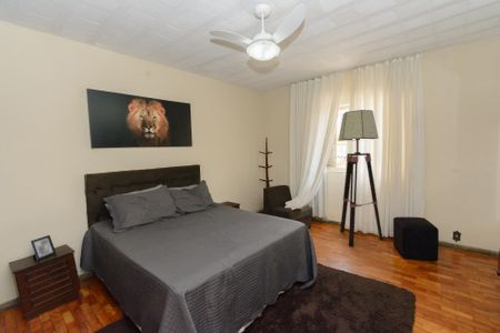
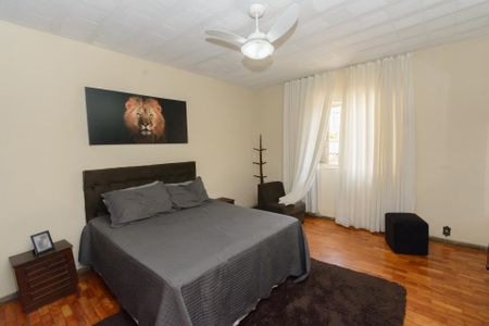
- floor lamp [338,109,384,248]
